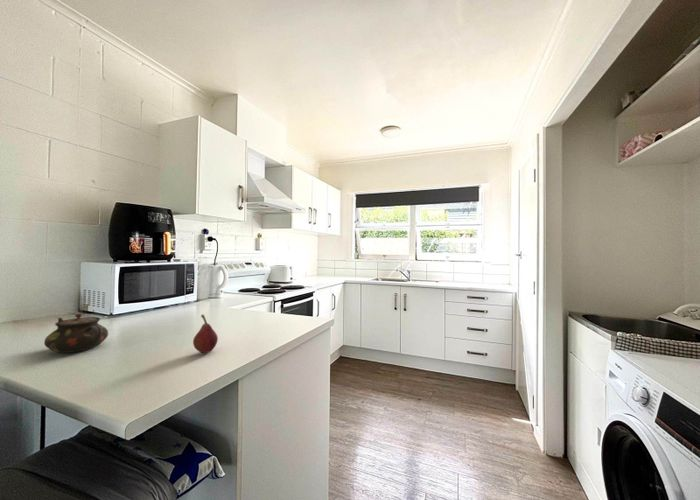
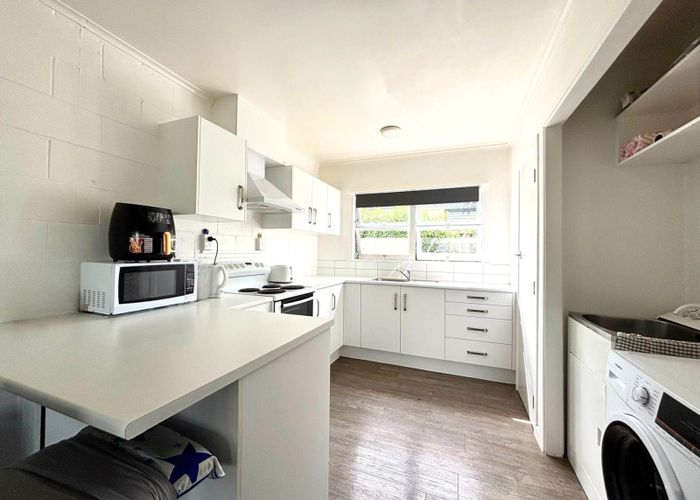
- fruit [192,314,219,354]
- teapot [43,312,109,354]
